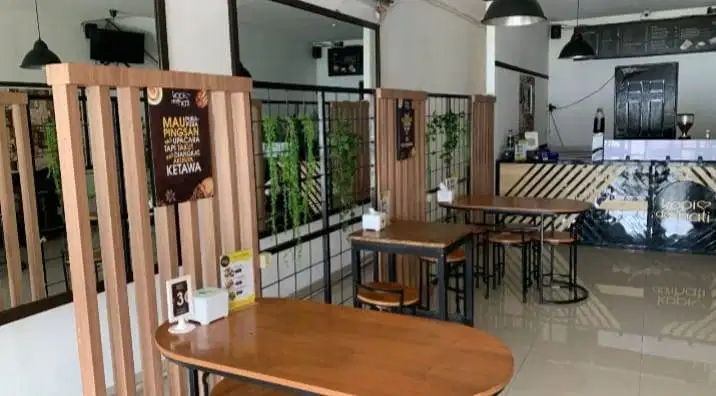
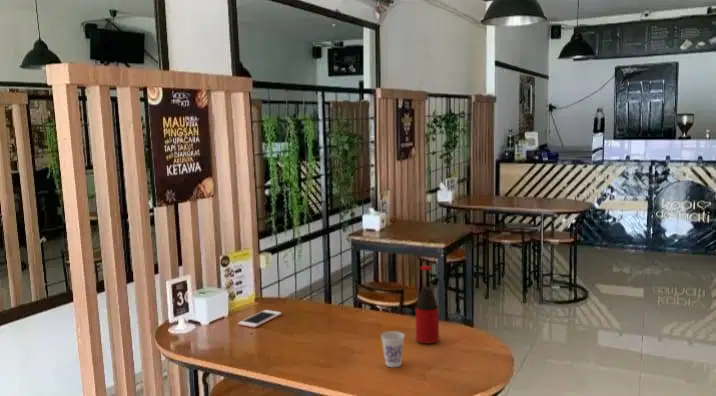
+ bottle [414,265,440,344]
+ cell phone [238,309,282,329]
+ cup [380,330,406,368]
